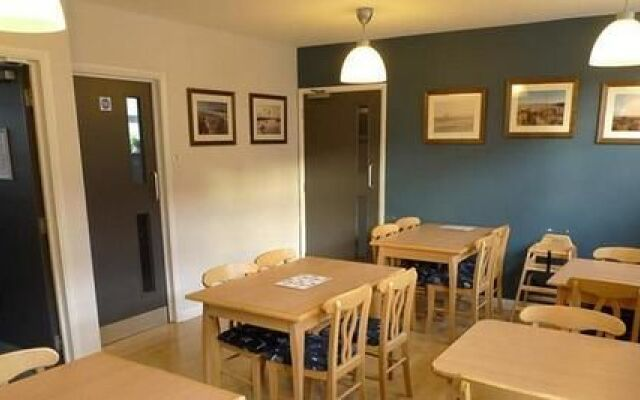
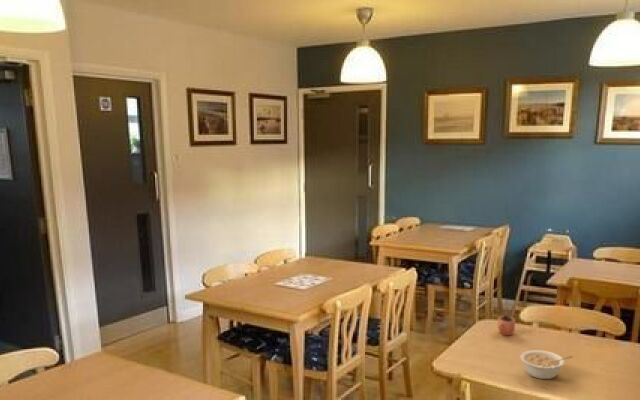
+ cocoa [497,303,516,336]
+ legume [519,349,574,380]
